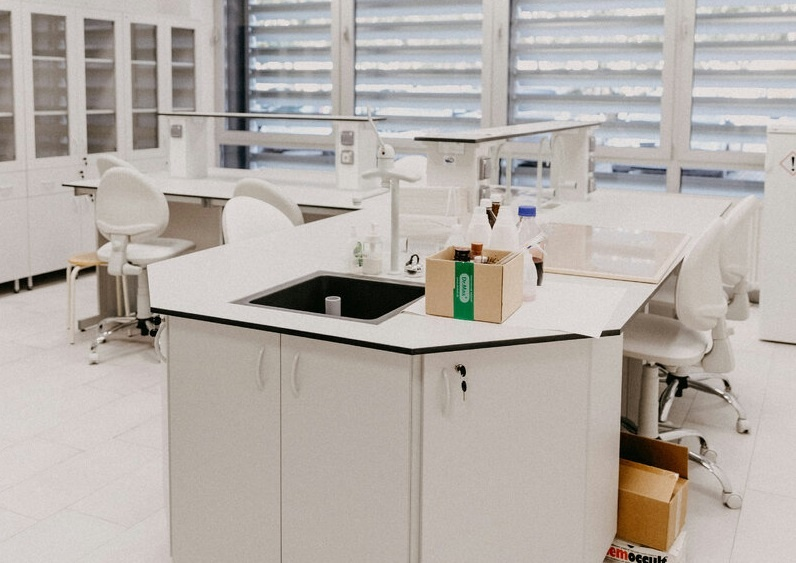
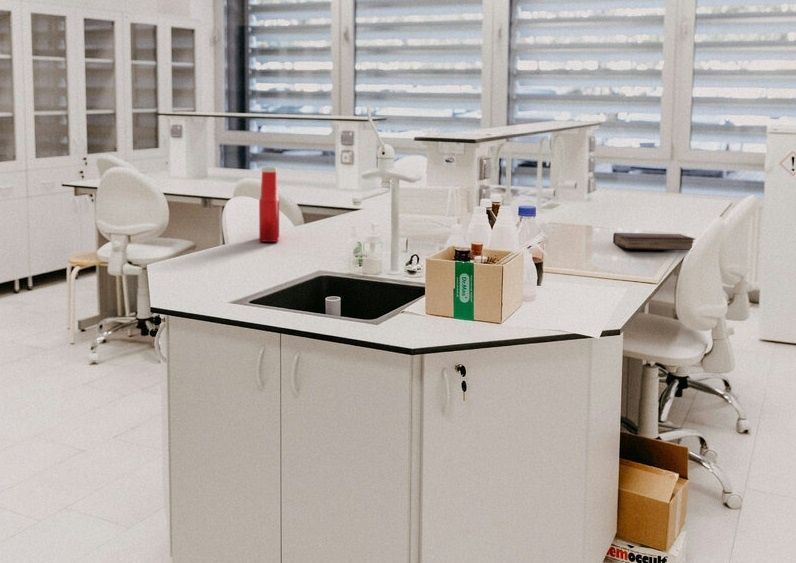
+ soap bottle [258,166,280,243]
+ hardback book [612,232,697,251]
